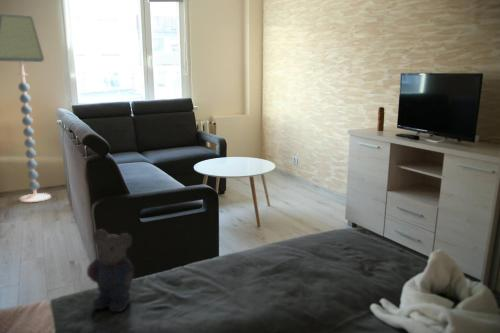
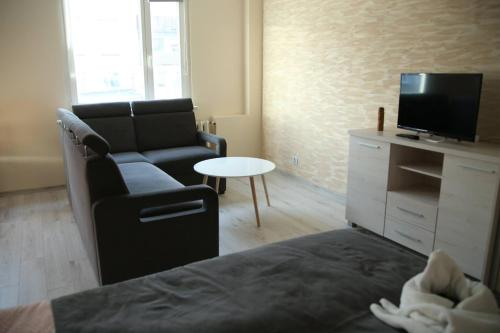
- bear [86,229,135,313]
- floor lamp [0,13,52,203]
